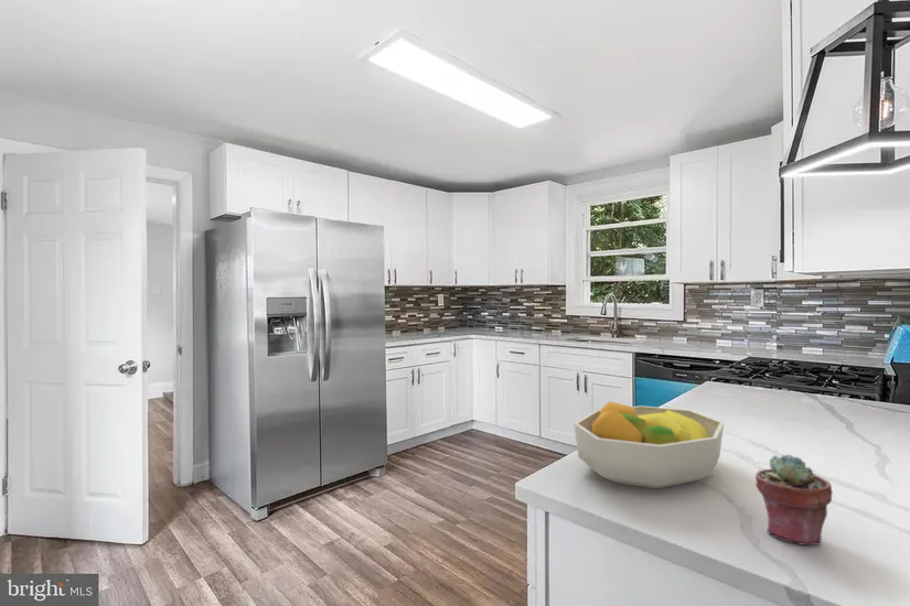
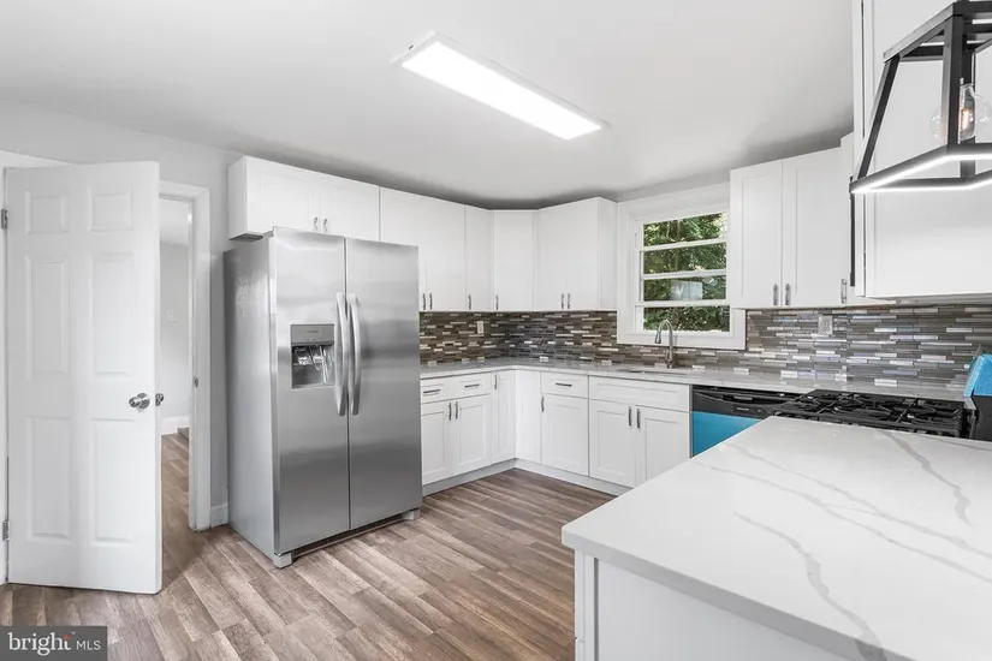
- fruit bowl [572,401,725,490]
- potted succulent [754,453,834,547]
